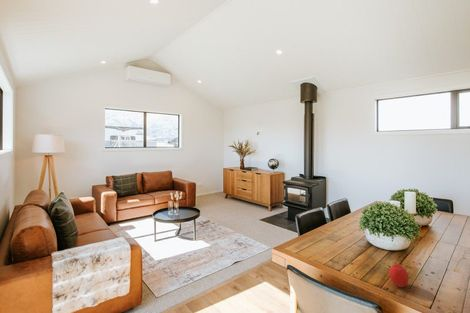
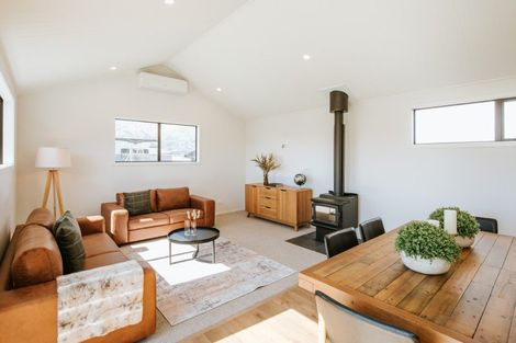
- fruit [388,261,410,288]
